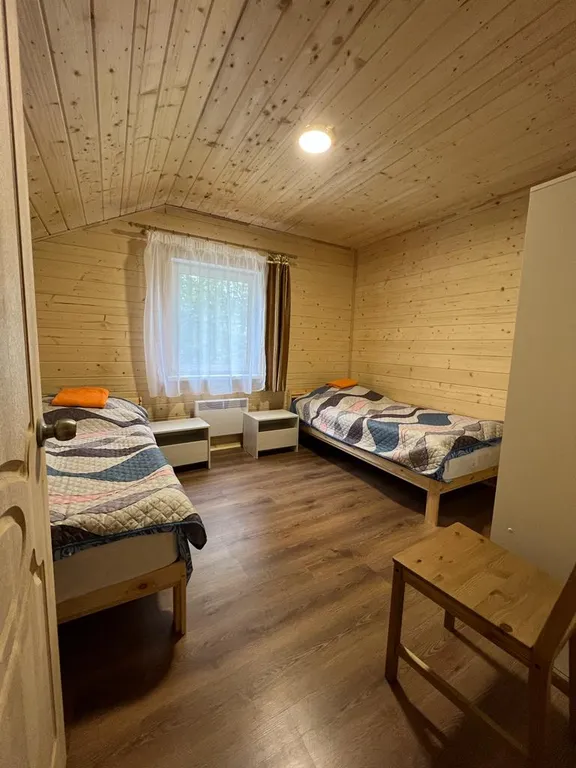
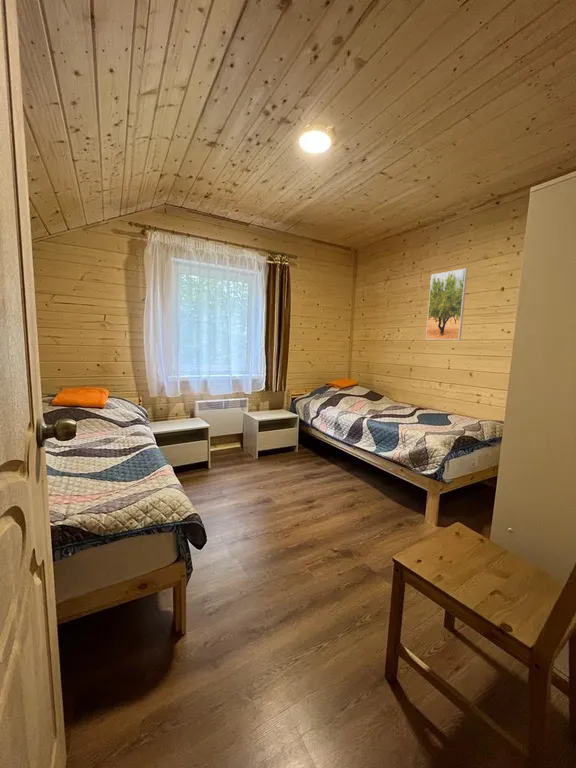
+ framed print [425,268,468,341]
